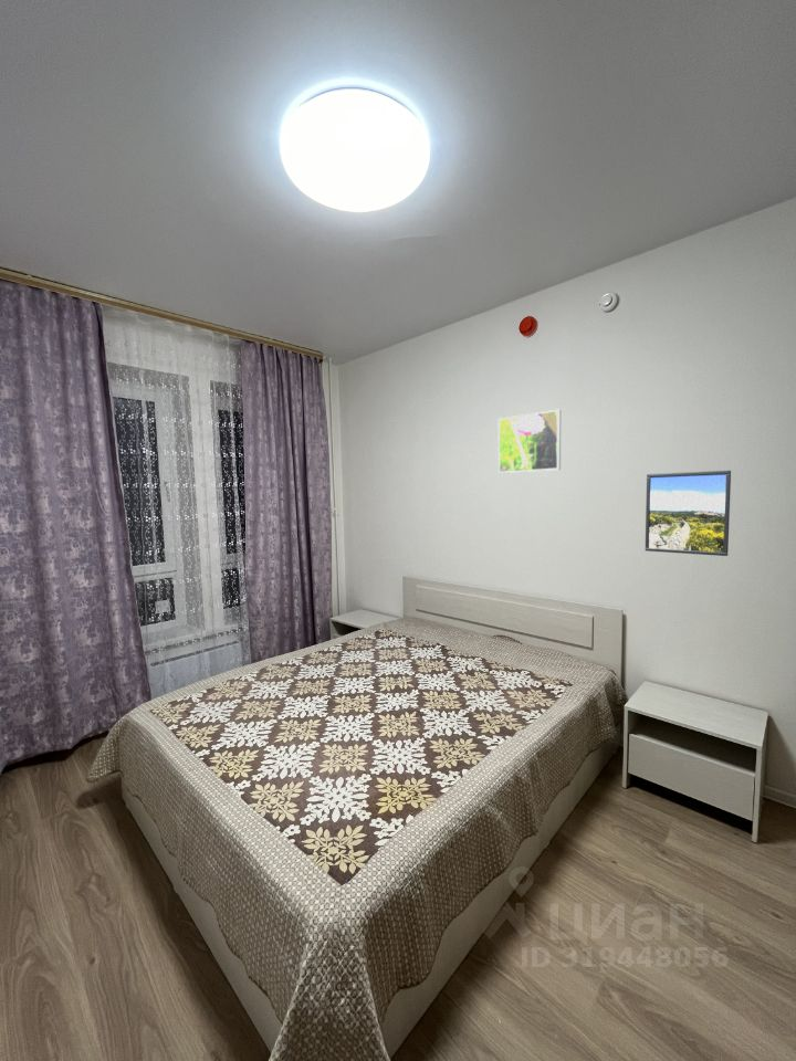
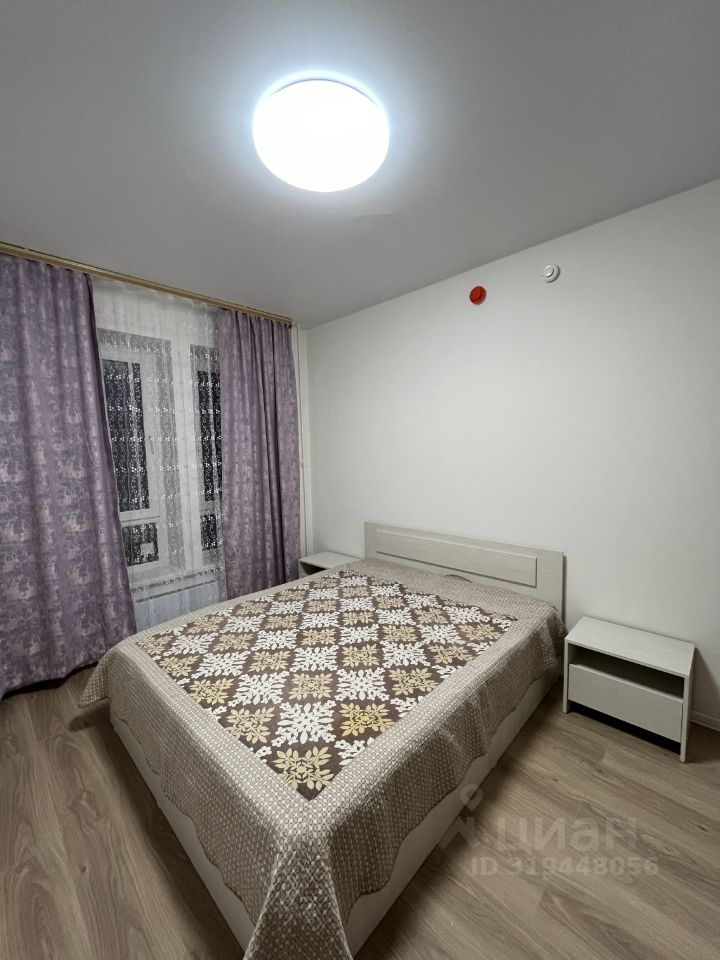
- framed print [498,409,562,474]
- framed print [645,470,732,557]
